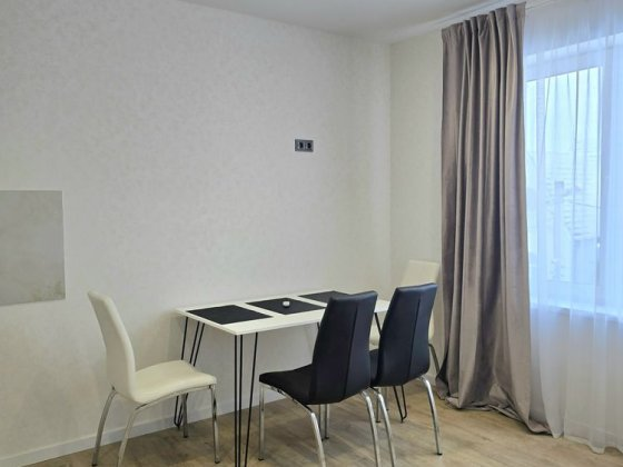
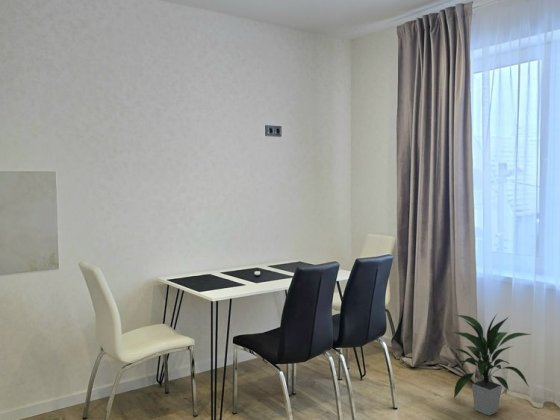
+ indoor plant [450,313,531,417]
